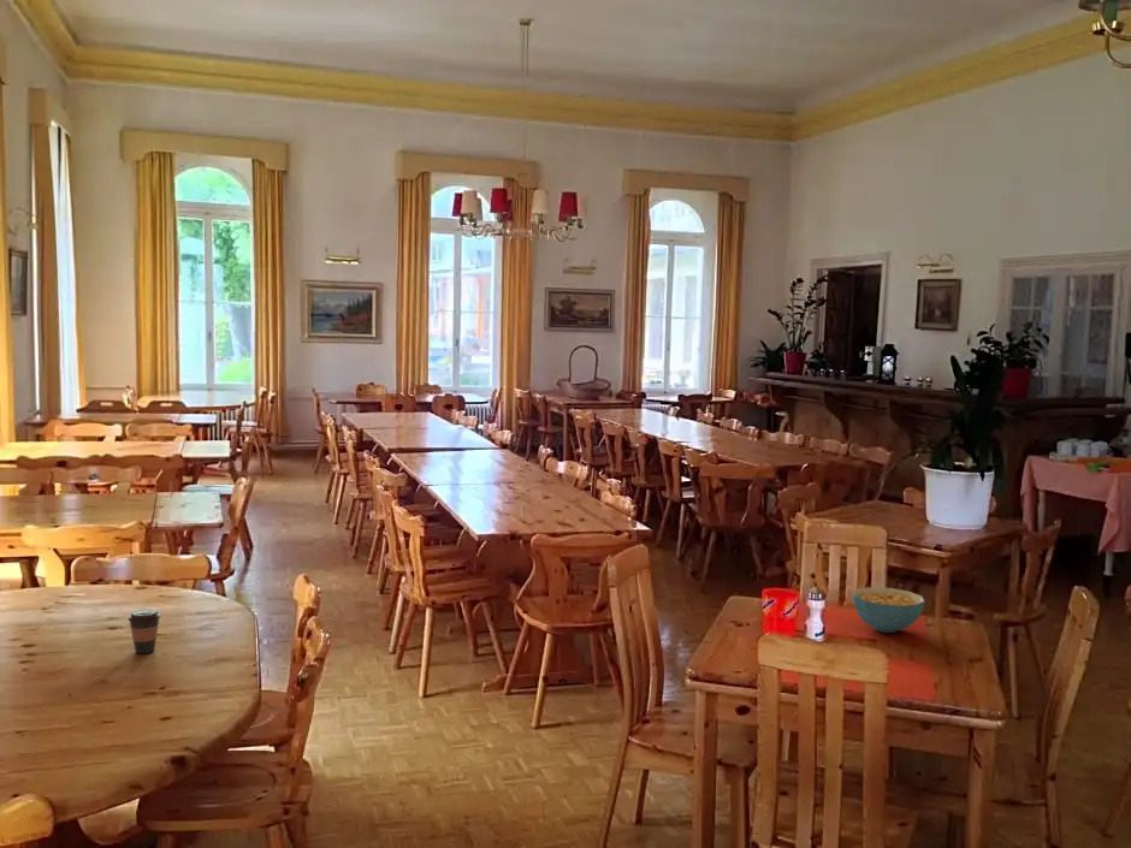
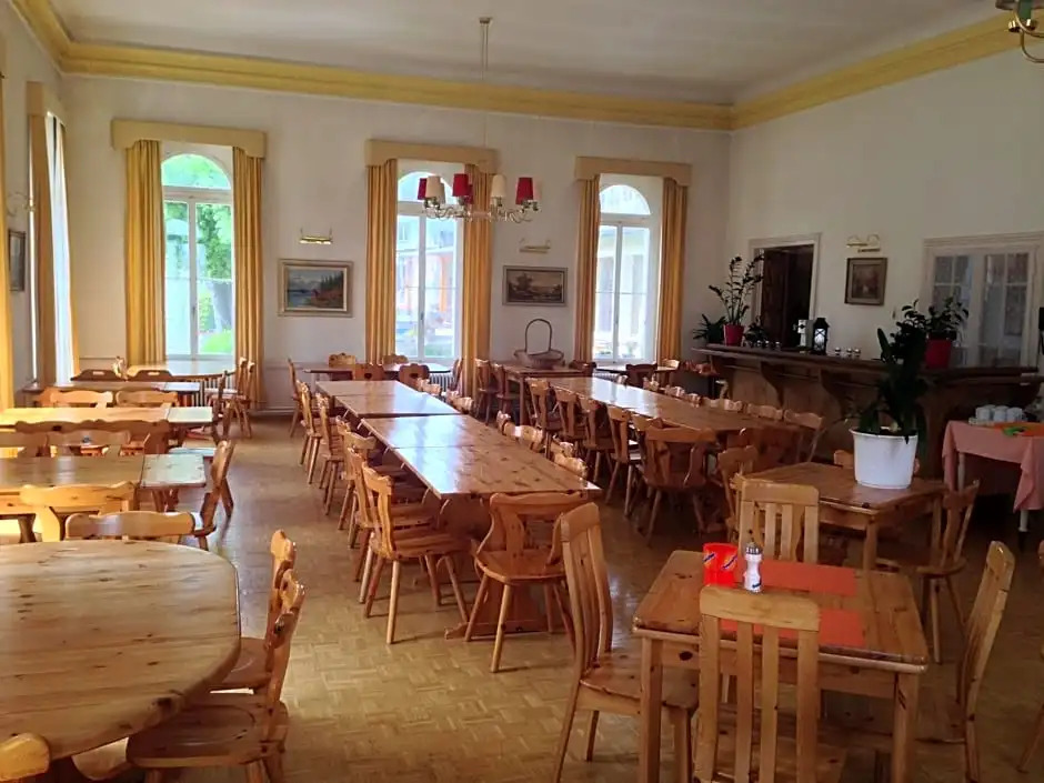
- cereal bowl [851,586,926,634]
- coffee cup [126,607,162,654]
